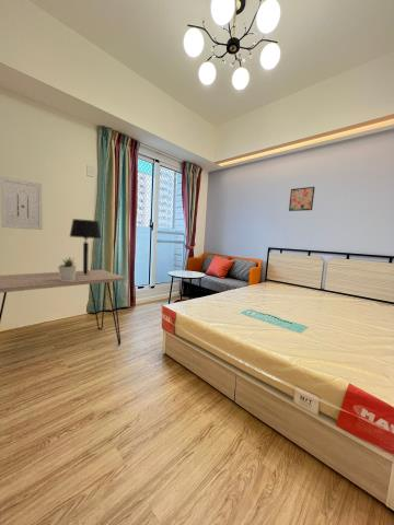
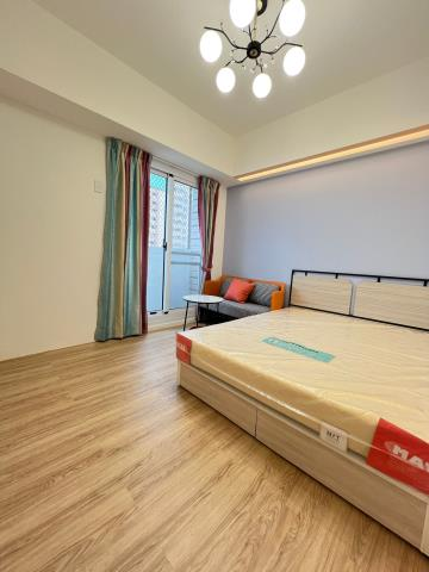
- desk [0,269,126,346]
- table lamp [69,218,103,275]
- wall art [288,186,316,212]
- wall art [0,175,44,231]
- potted plant [57,256,78,281]
